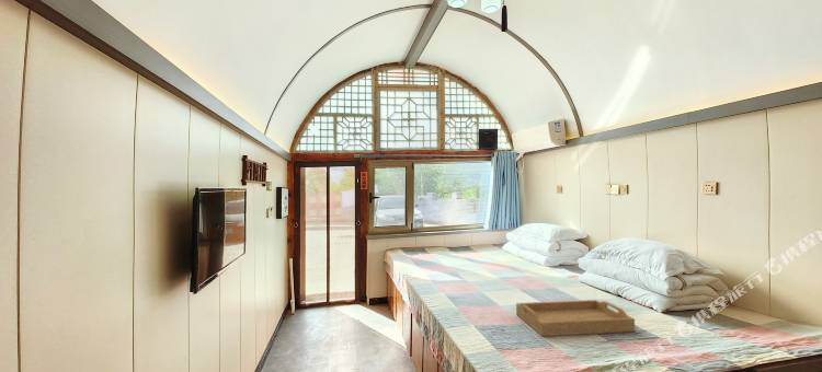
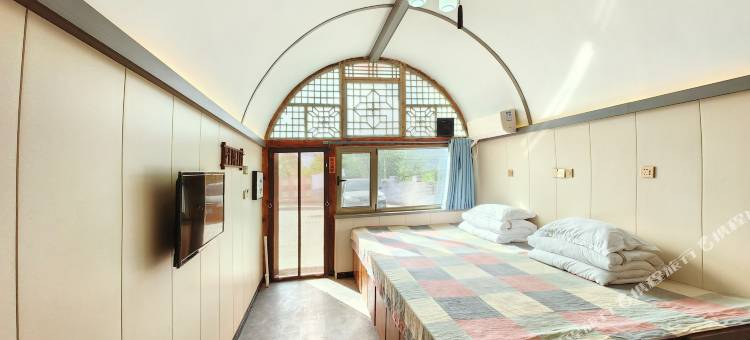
- serving tray [515,299,636,337]
